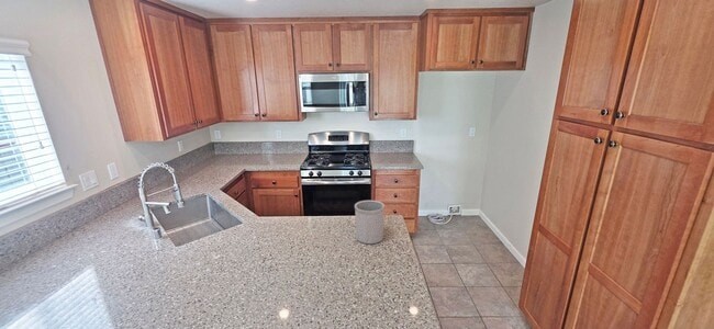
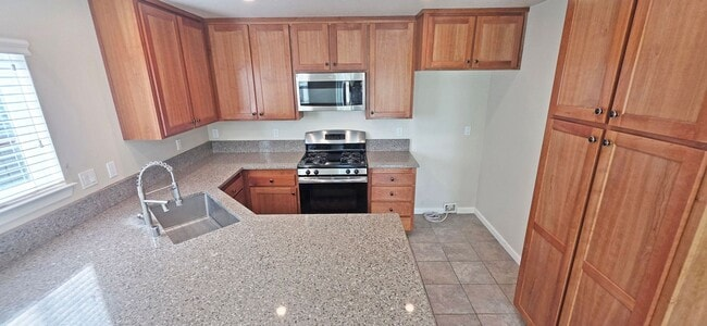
- utensil holder [354,200,386,245]
